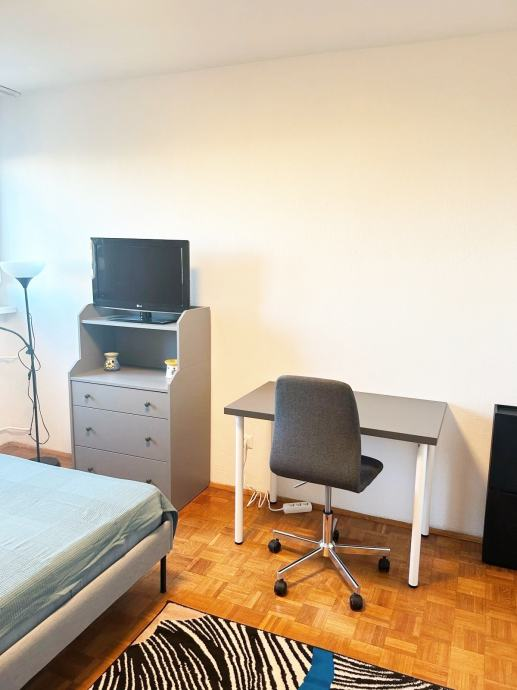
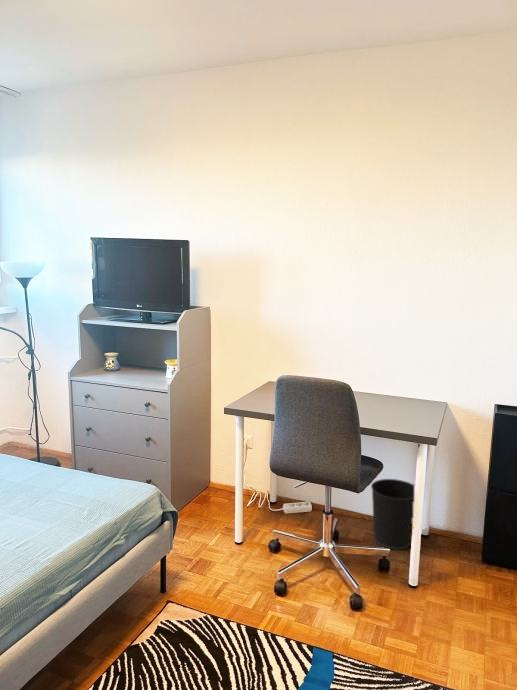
+ wastebasket [370,478,415,550]
